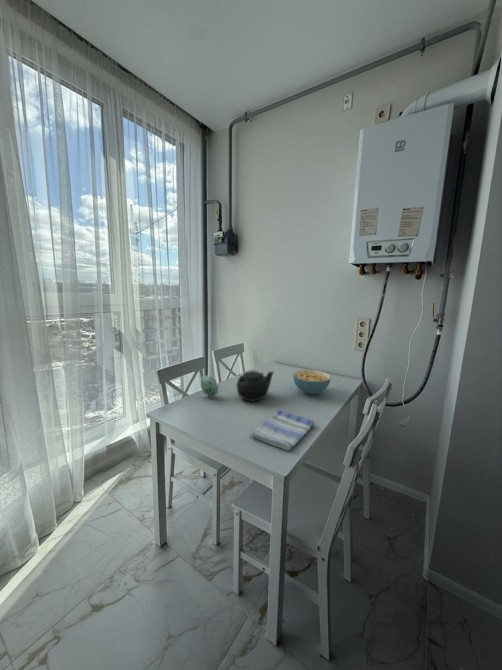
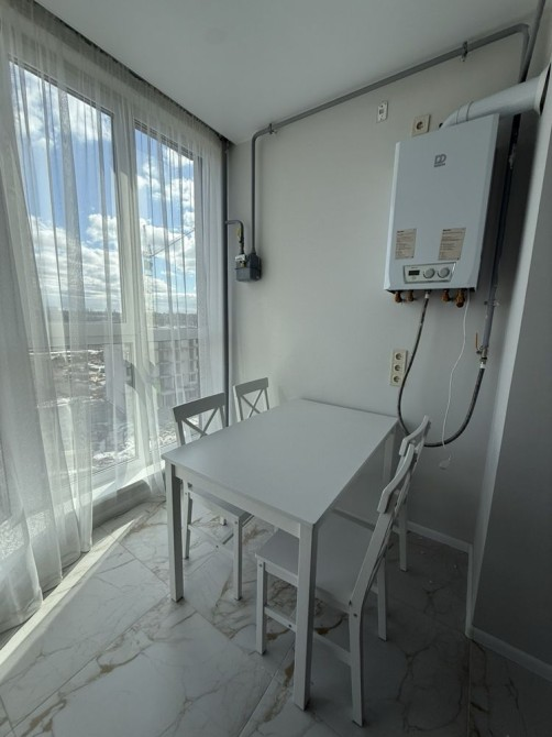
- dish towel [249,409,316,451]
- cereal bowl [292,369,332,396]
- succulent plant [199,374,220,398]
- teapot [235,369,275,402]
